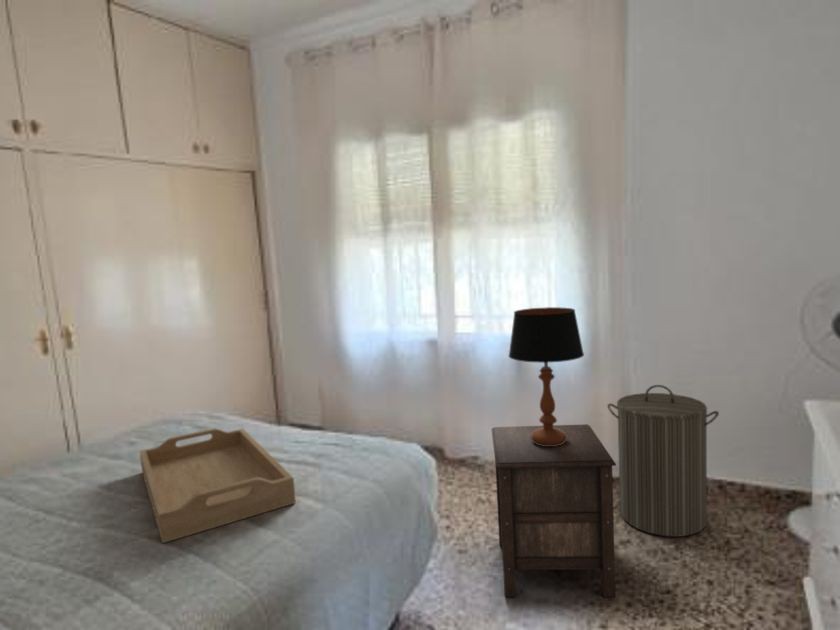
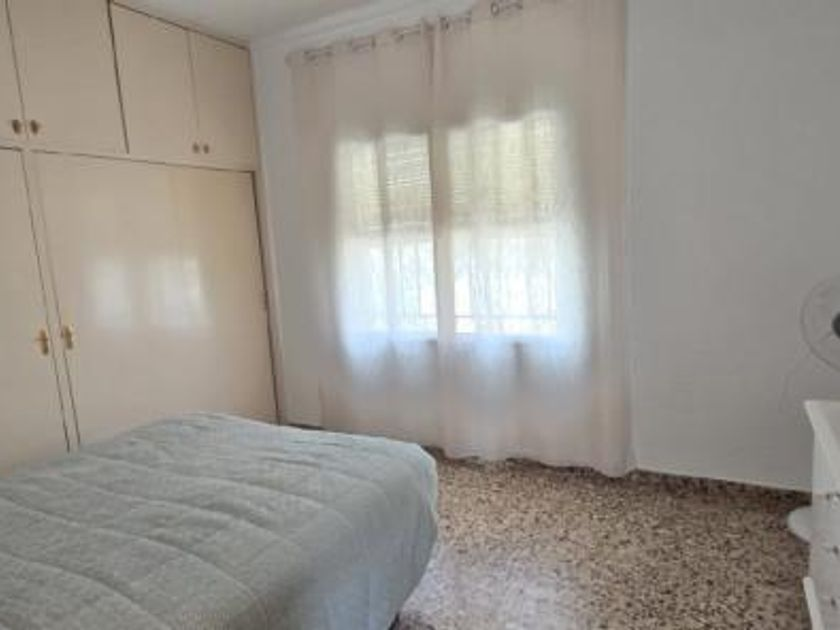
- nightstand [491,423,617,598]
- laundry hamper [606,384,720,538]
- serving tray [139,427,297,544]
- table lamp [508,306,585,446]
